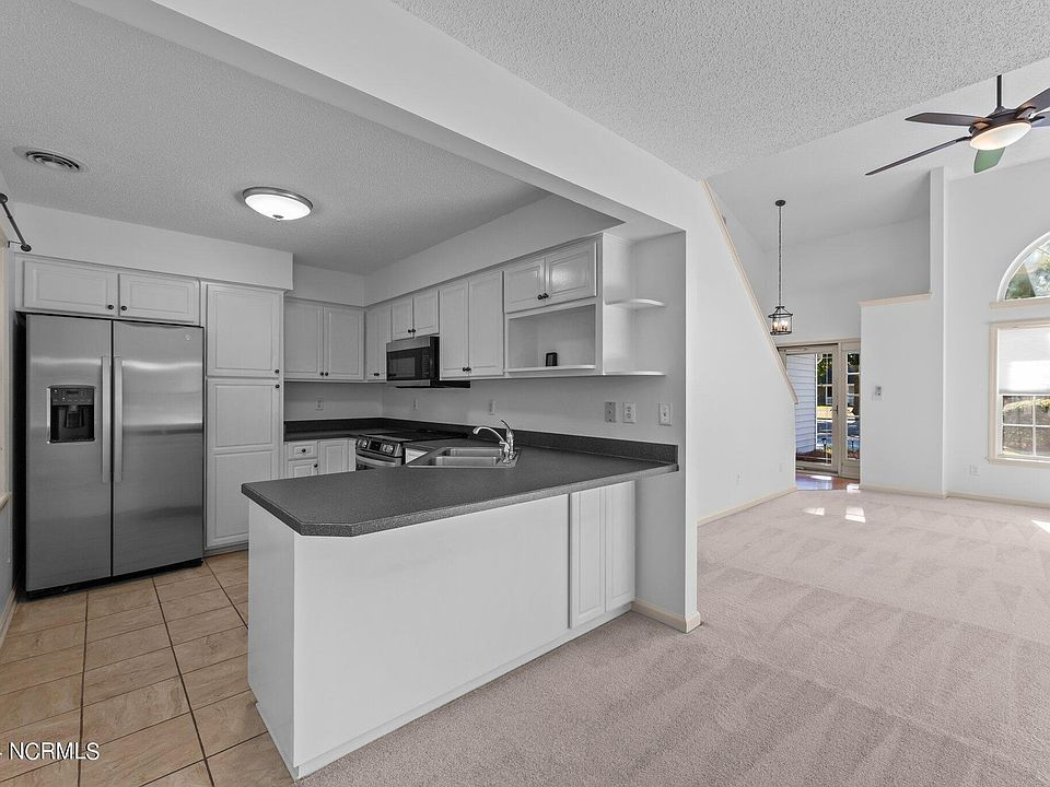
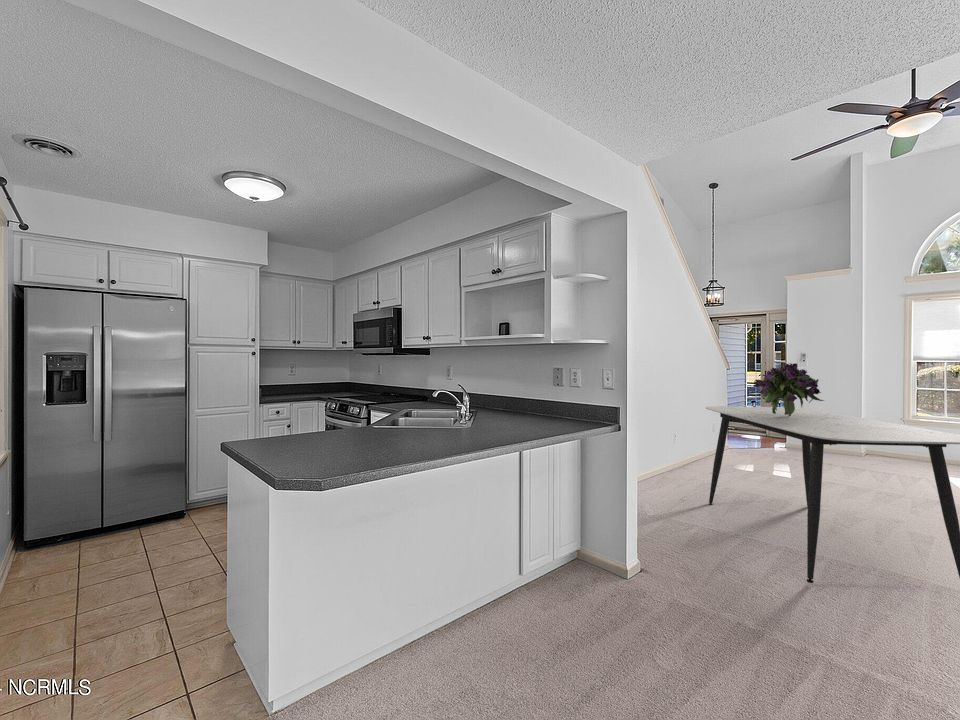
+ dining table [705,405,960,584]
+ bouquet [752,362,825,417]
